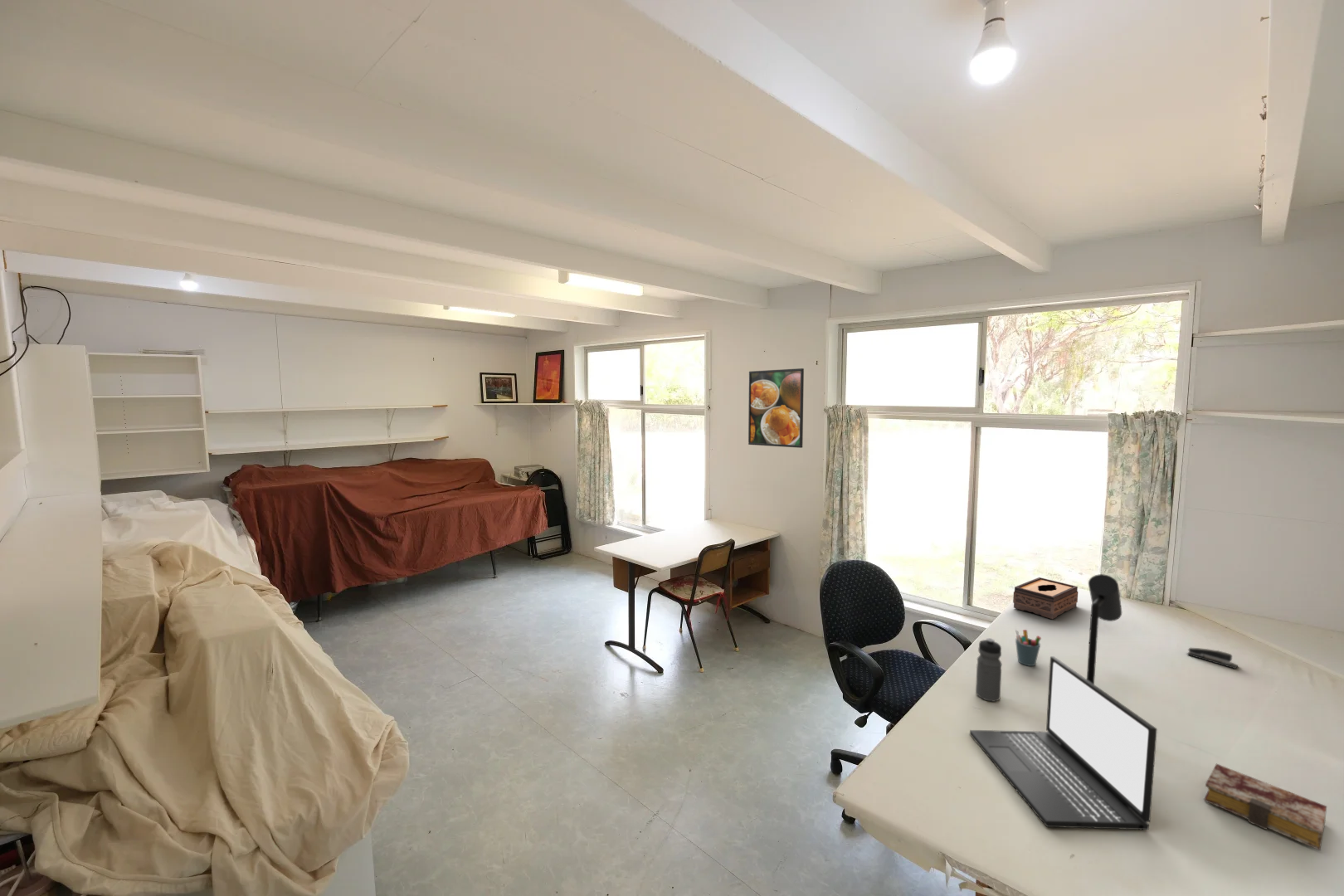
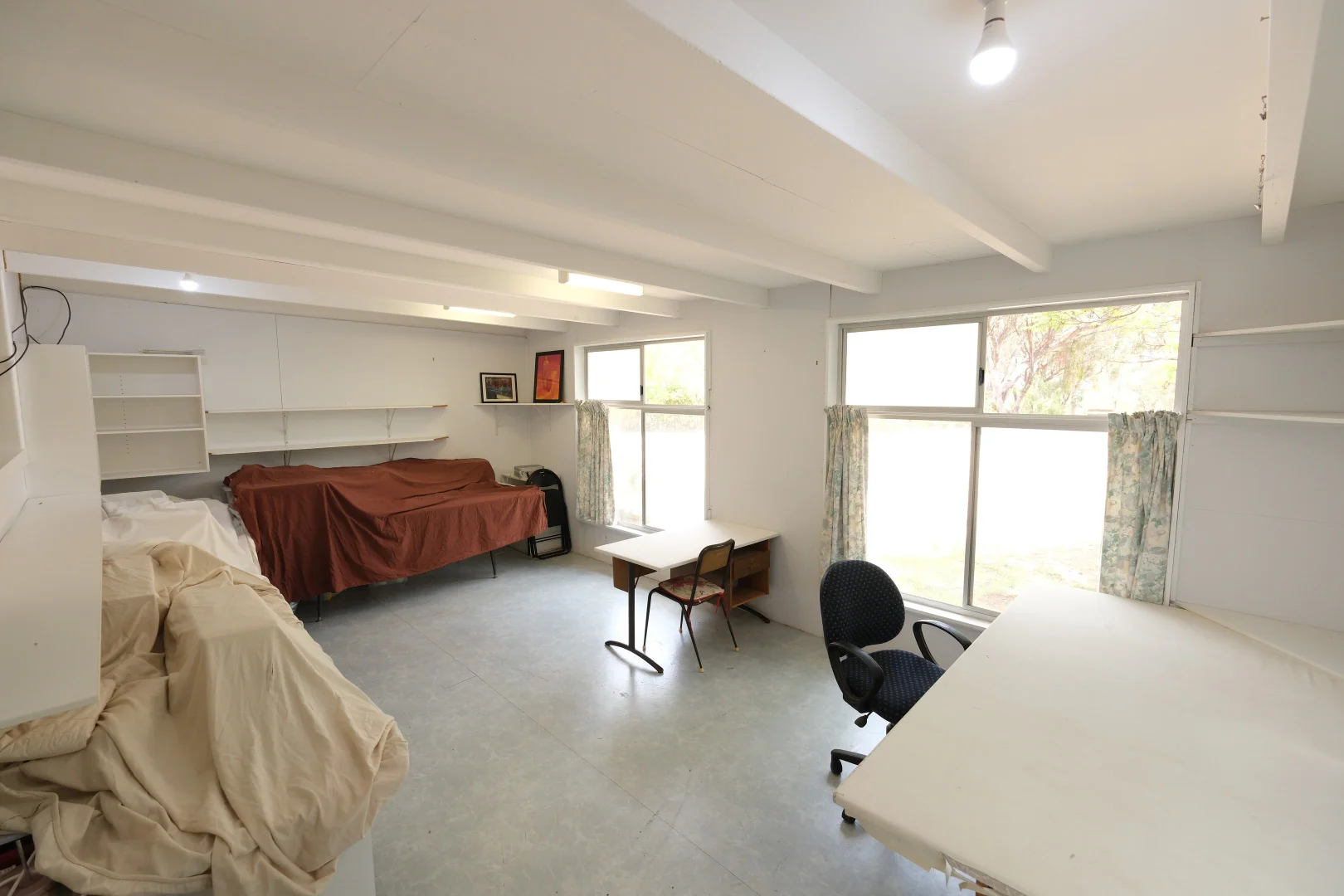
- stapler [1186,647,1239,670]
- tissue box [1012,577,1079,620]
- pen holder [1015,629,1042,667]
- desk lamp [1086,573,1122,685]
- book [1203,763,1327,851]
- water bottle [975,637,1002,703]
- laptop [969,655,1158,830]
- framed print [747,368,805,449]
